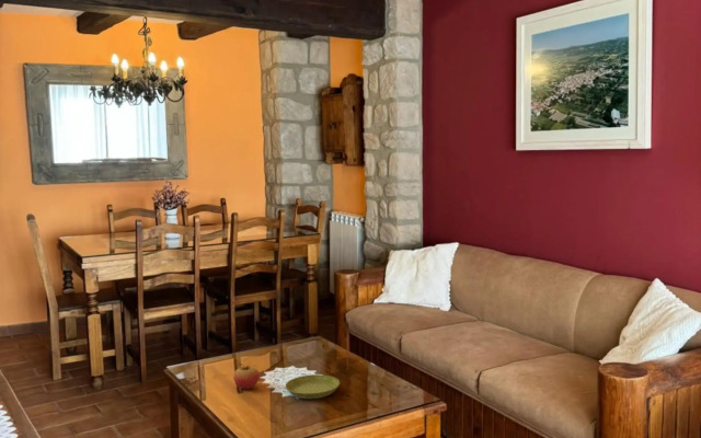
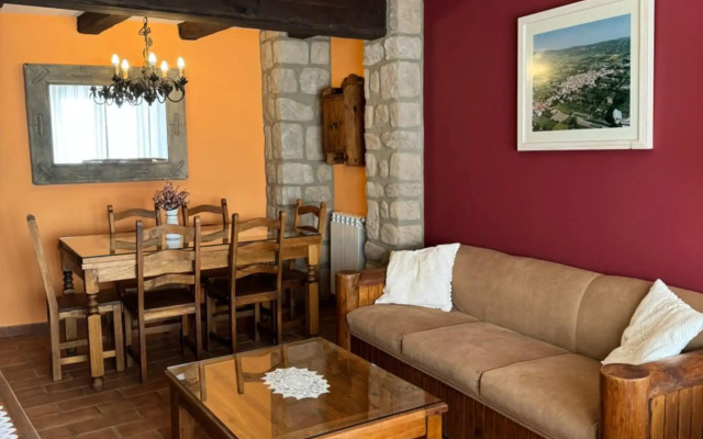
- saucer [284,373,341,400]
- fruit [232,361,261,390]
